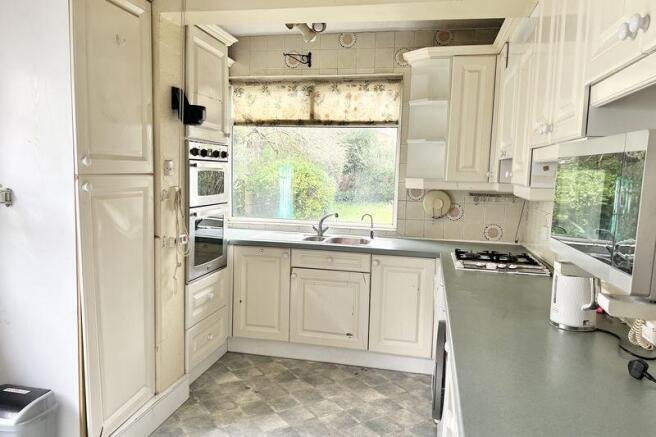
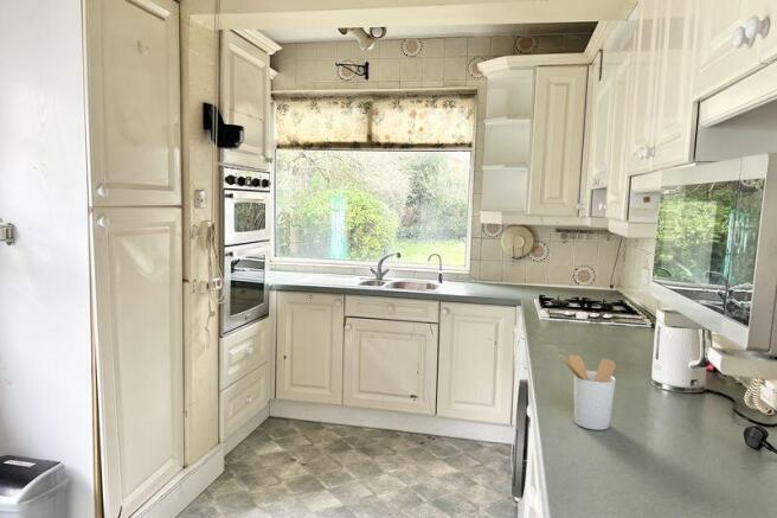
+ utensil holder [558,353,617,431]
